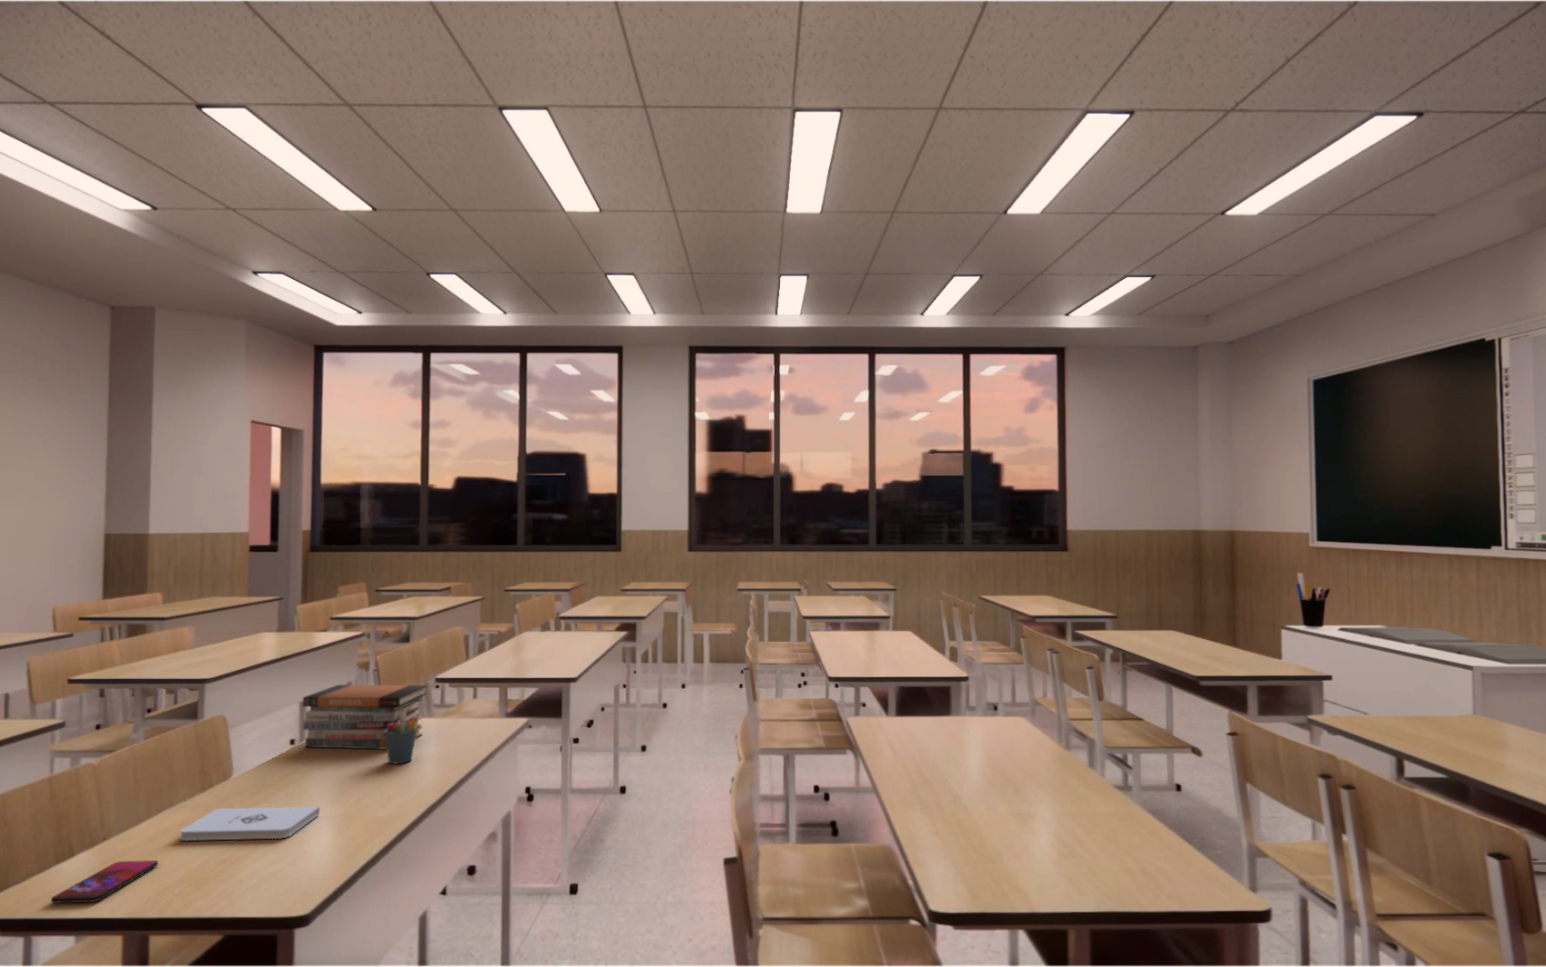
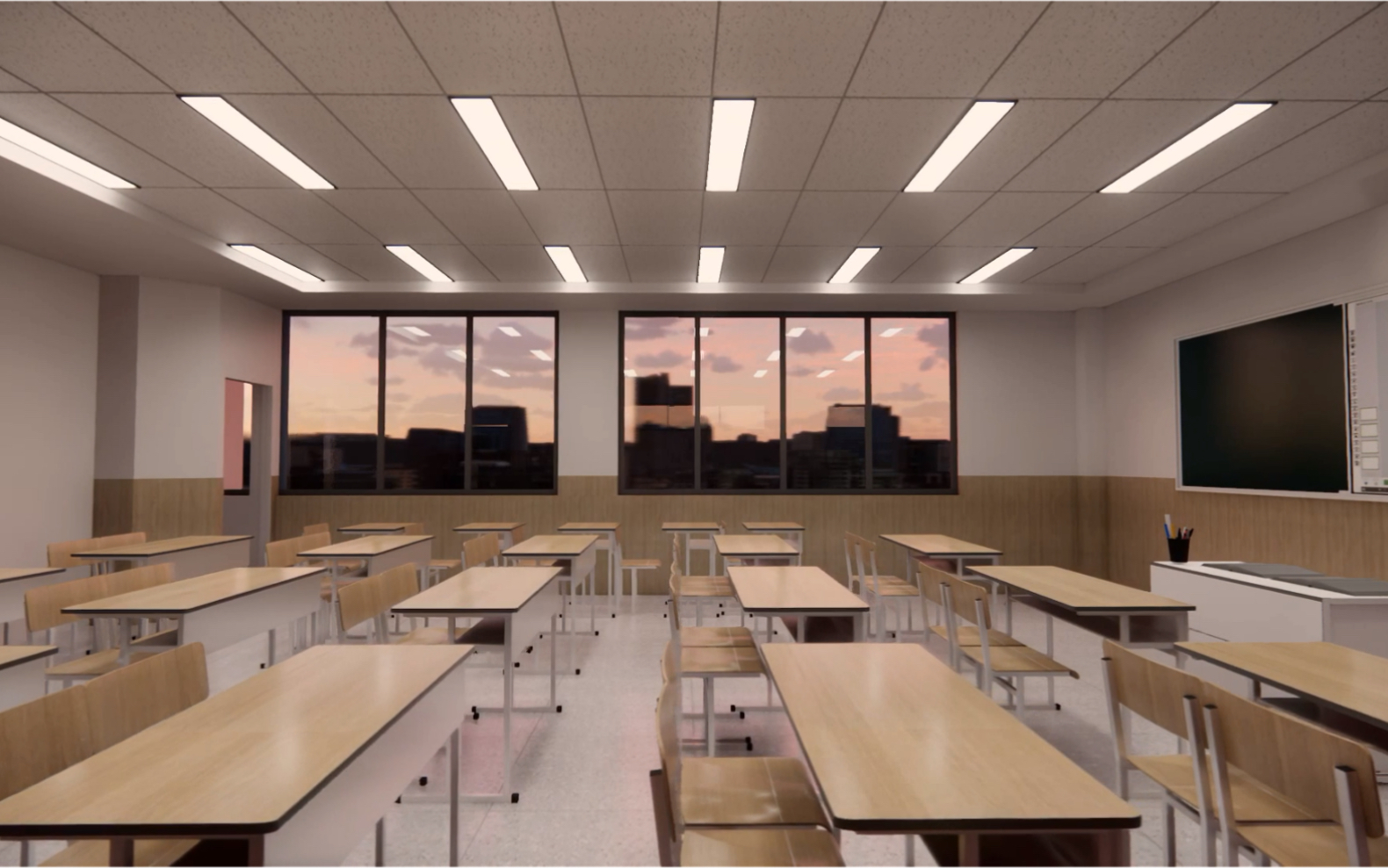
- smartphone [50,859,158,905]
- book stack [302,684,428,751]
- notepad [179,805,321,842]
- pen holder [384,709,419,764]
